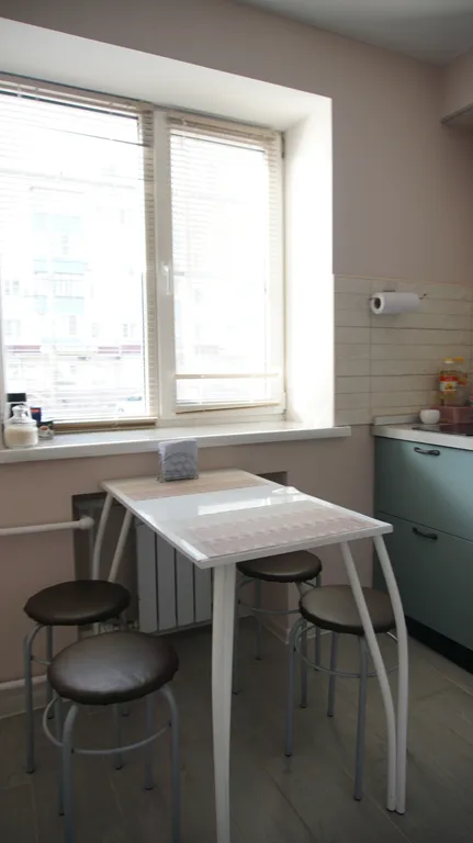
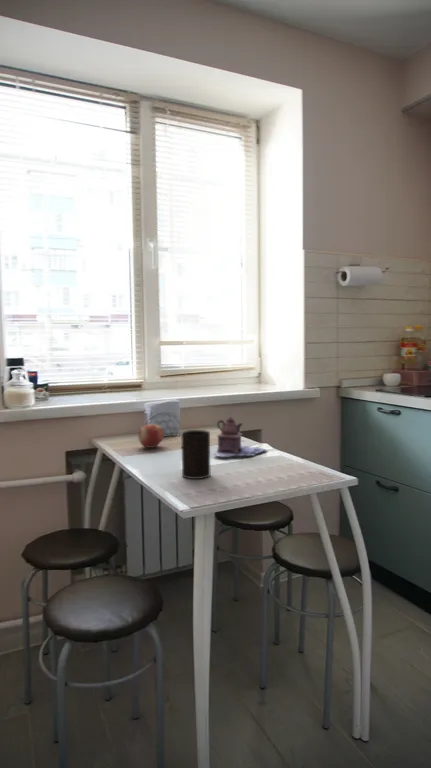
+ fruit [137,423,165,449]
+ teapot [212,417,269,458]
+ cup [180,429,211,480]
